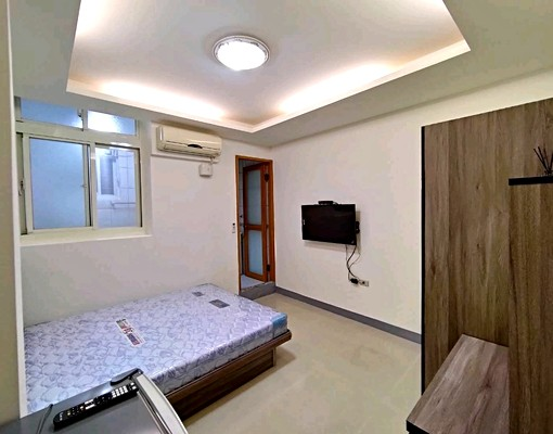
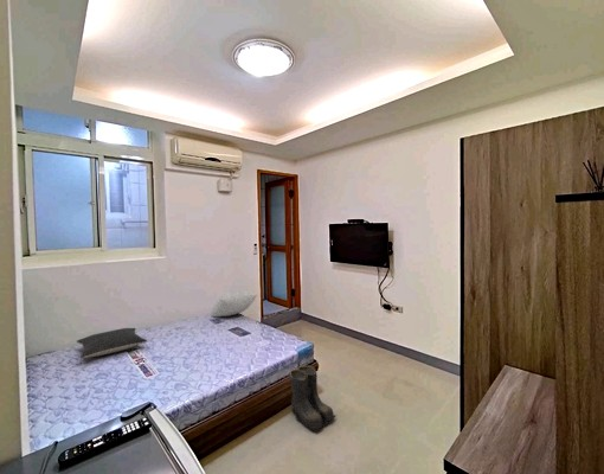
+ pillow [210,289,258,318]
+ pillow [76,327,148,359]
+ boots [288,365,338,433]
